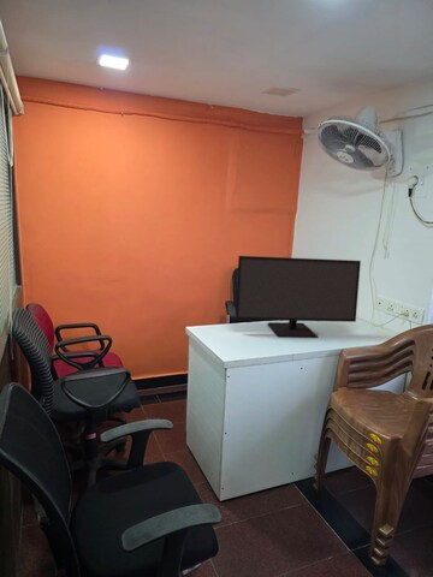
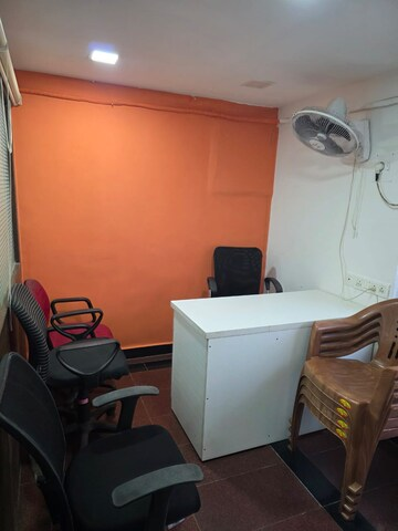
- monitor [235,255,362,339]
